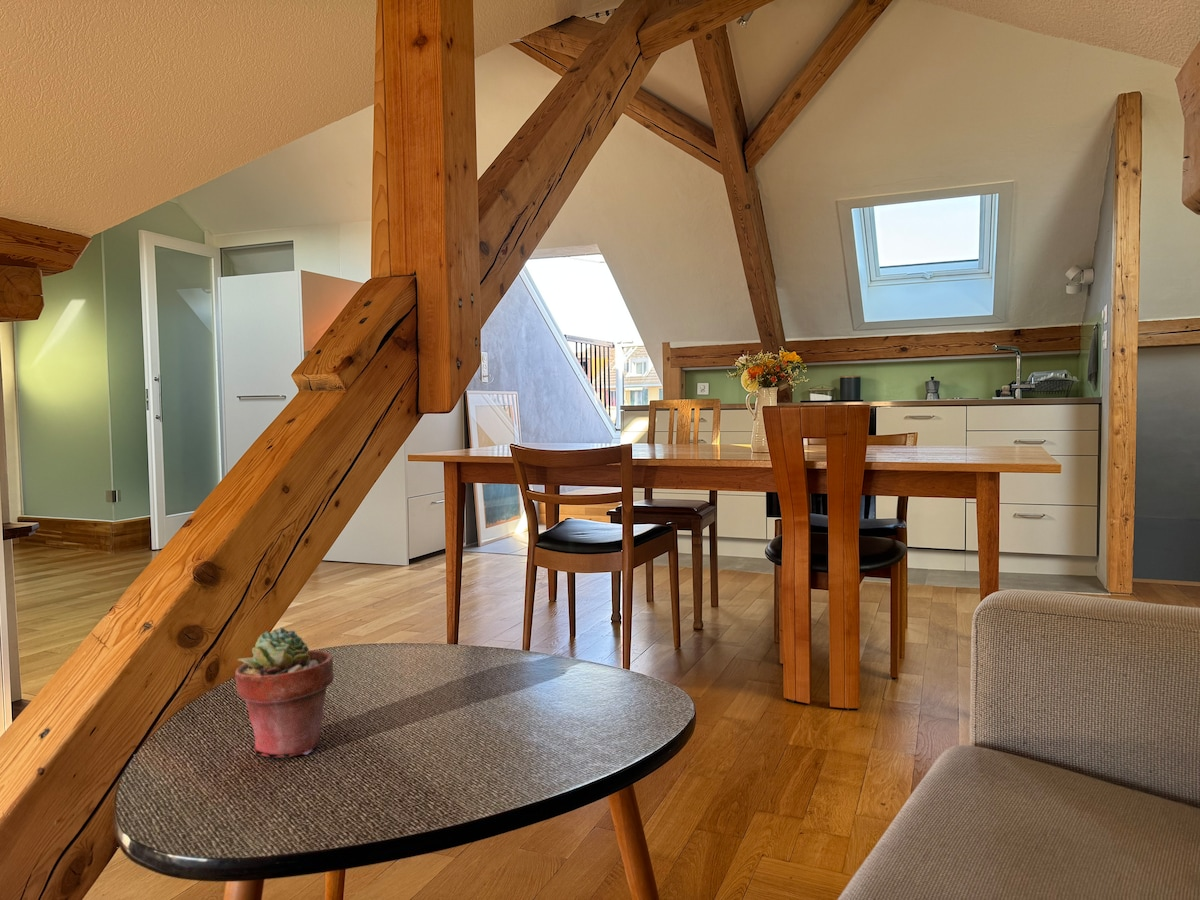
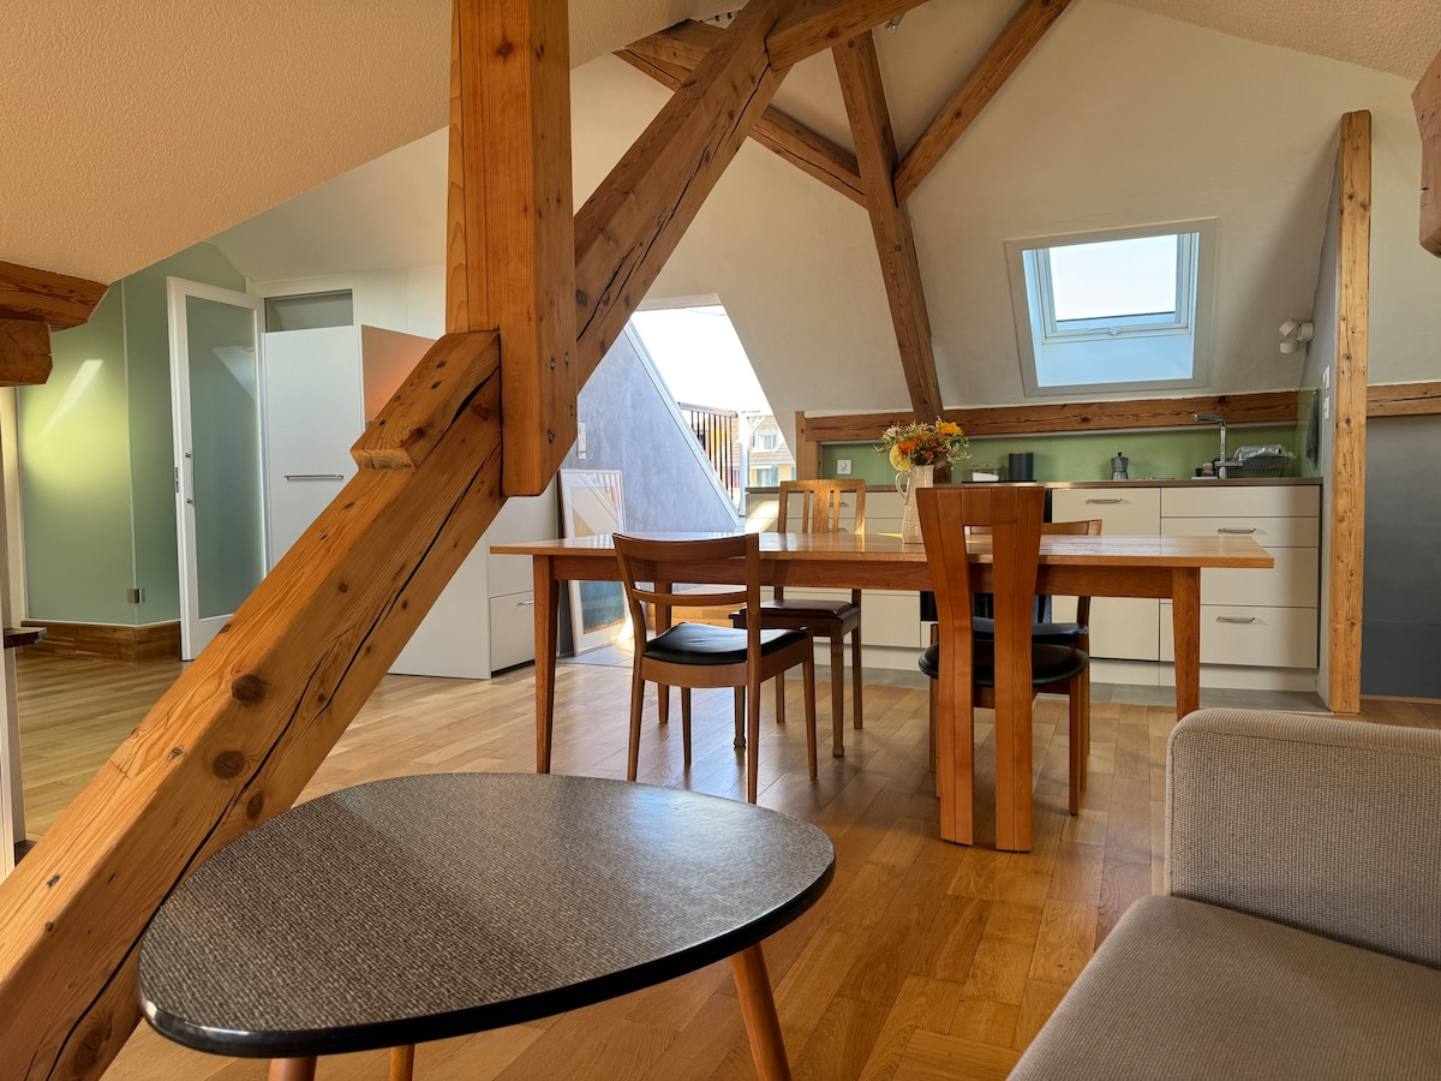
- potted succulent [234,627,335,759]
